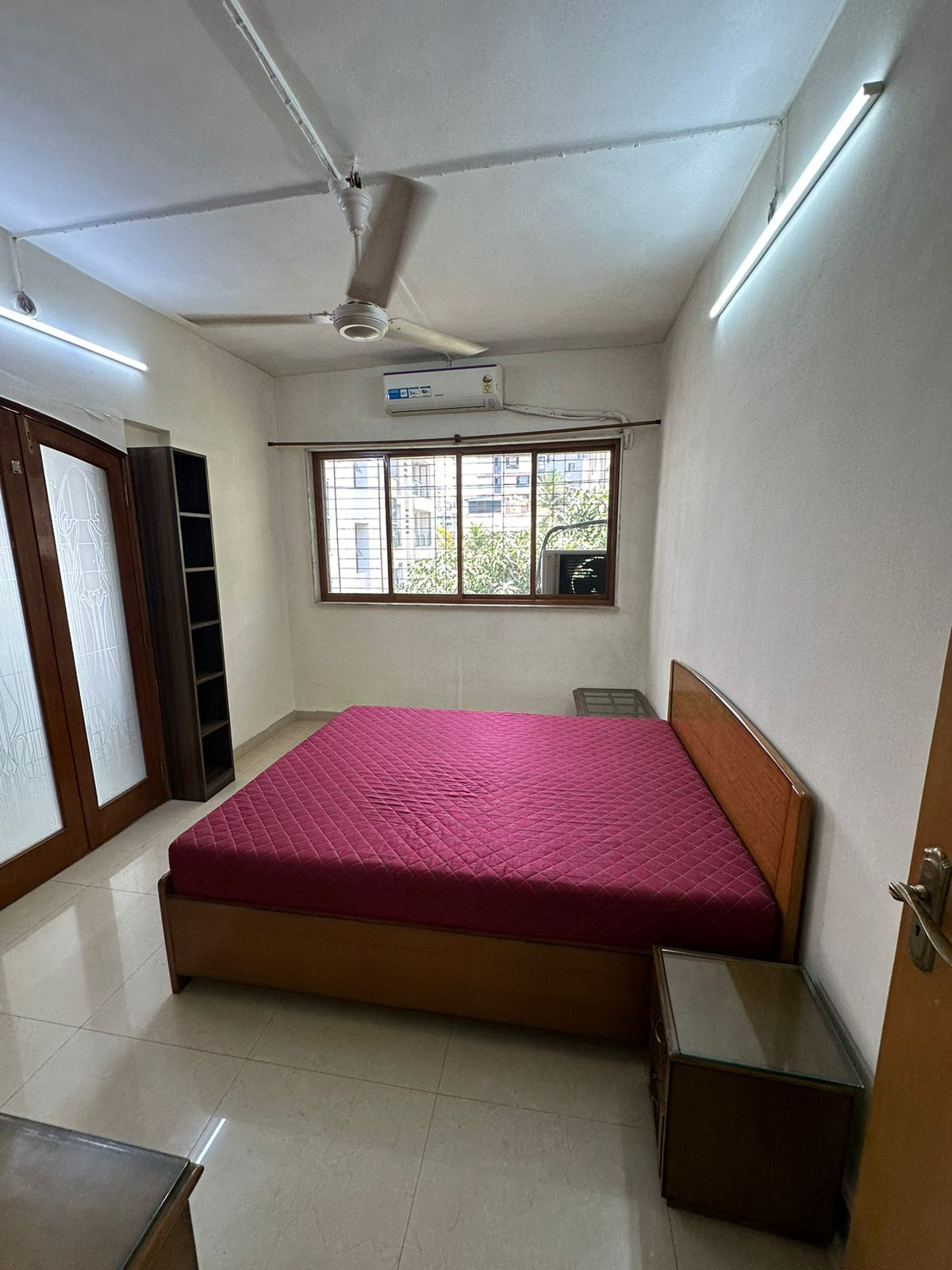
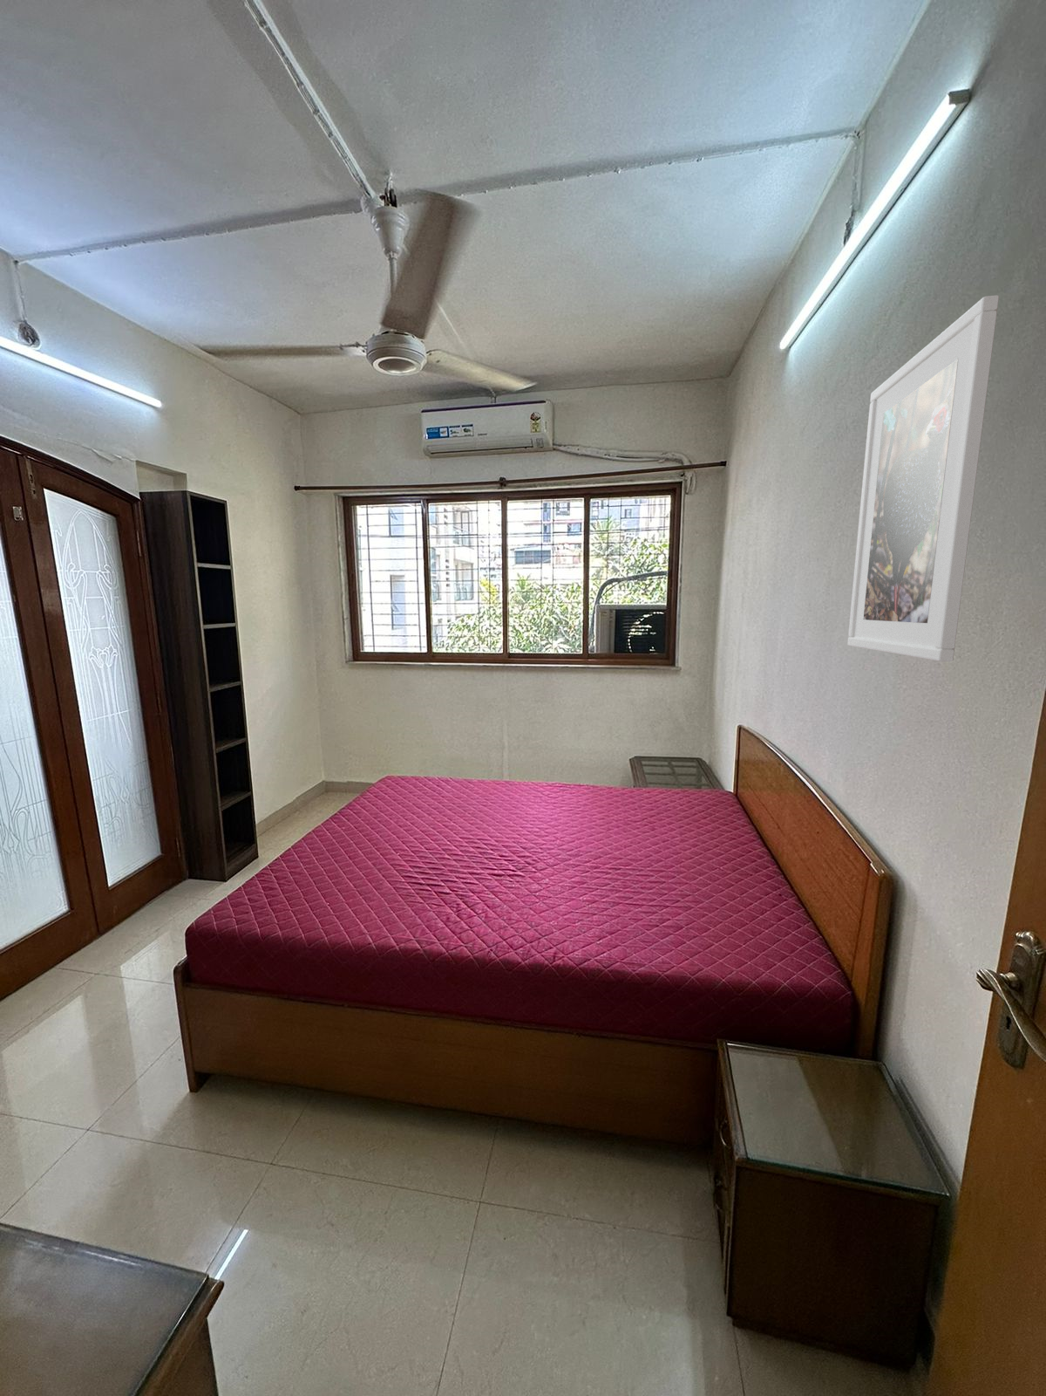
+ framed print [846,293,1000,662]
